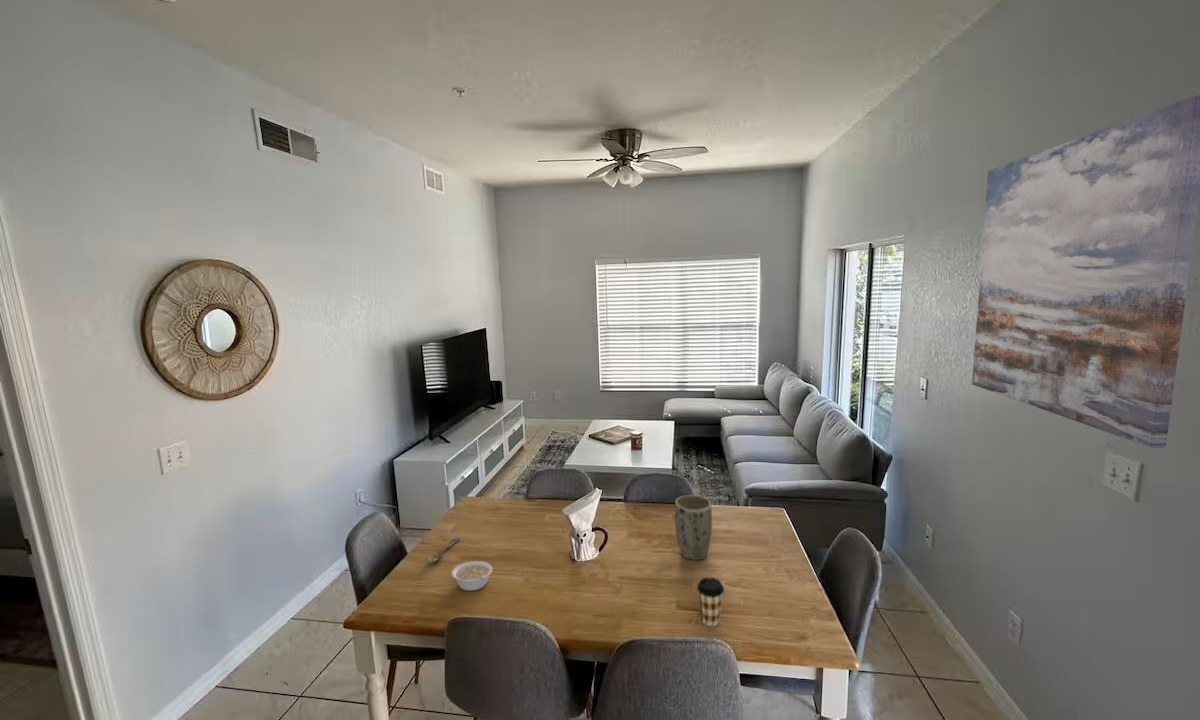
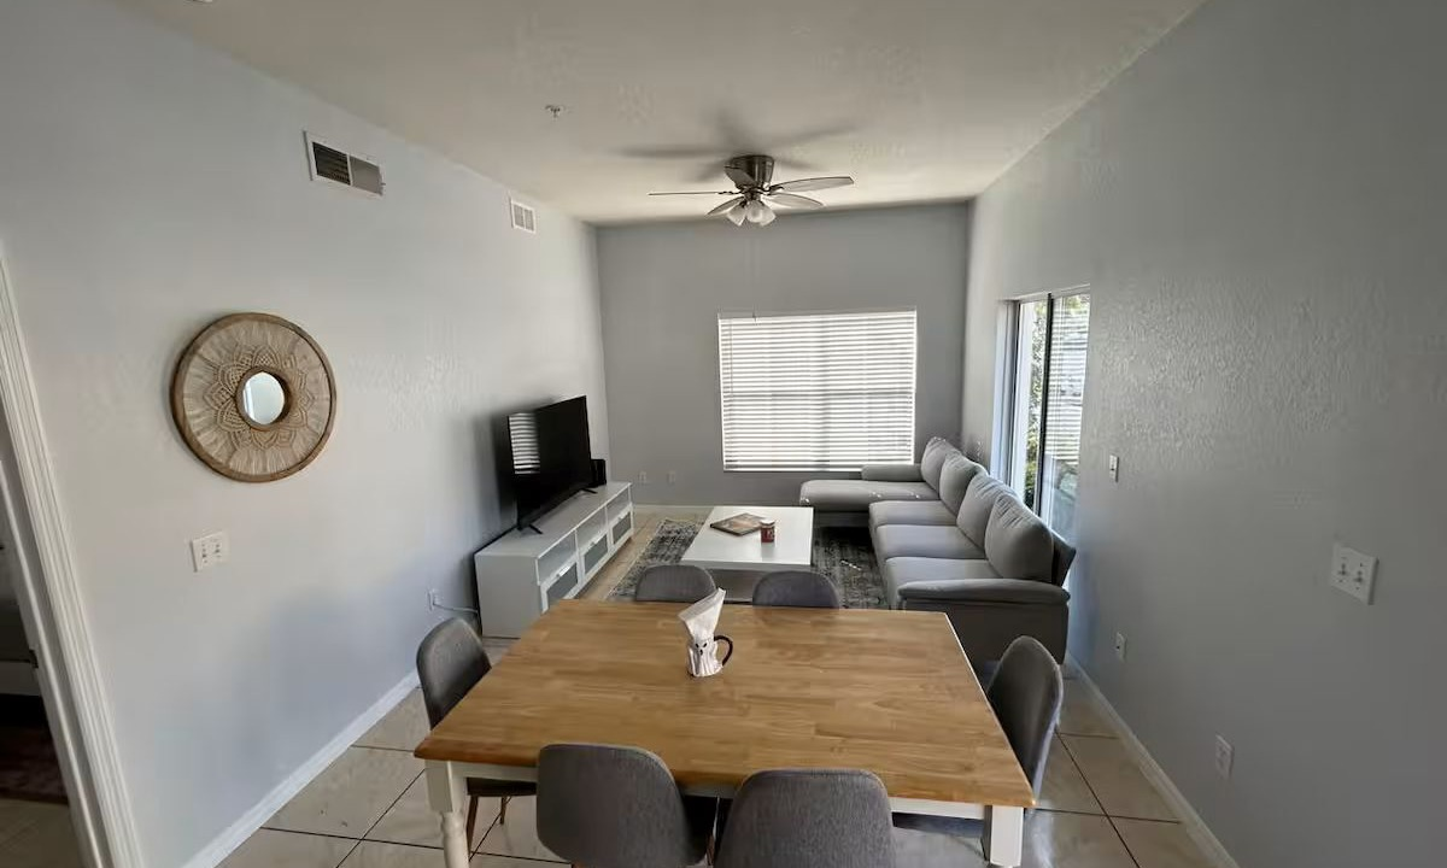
- legume [451,560,493,592]
- wall art [971,94,1200,449]
- plant pot [674,494,713,561]
- coffee cup [696,576,725,627]
- spoon [427,536,461,564]
